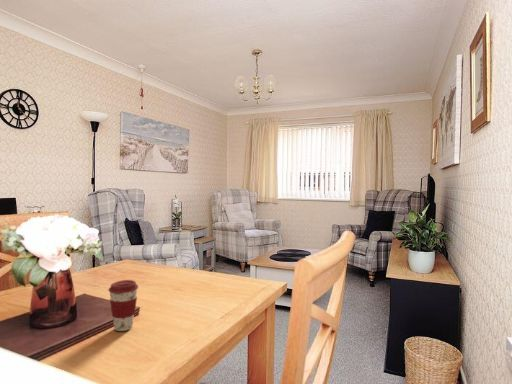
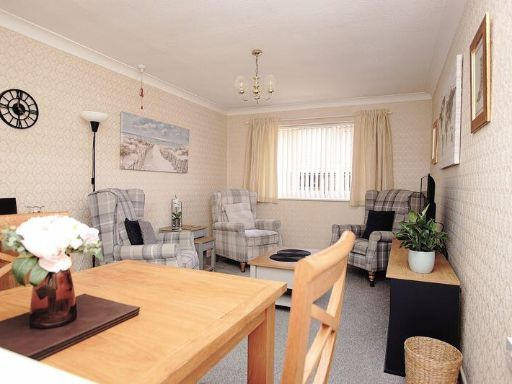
- coffee cup [107,279,139,332]
